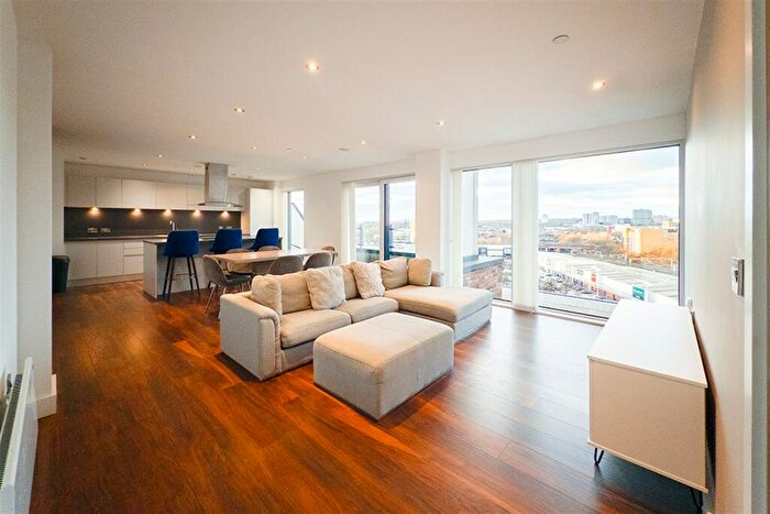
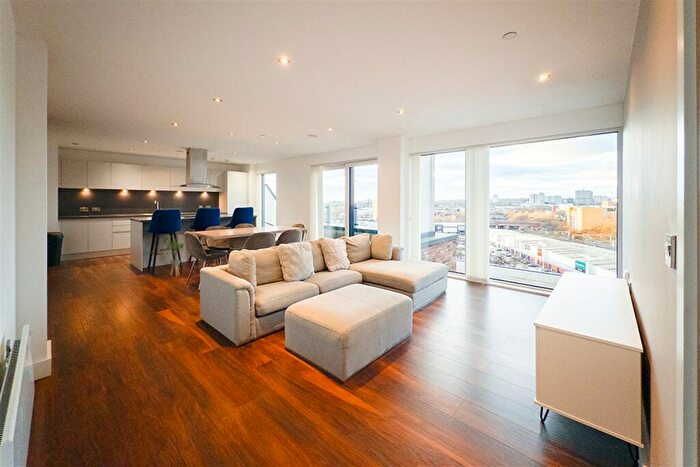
+ house plant [161,234,186,277]
